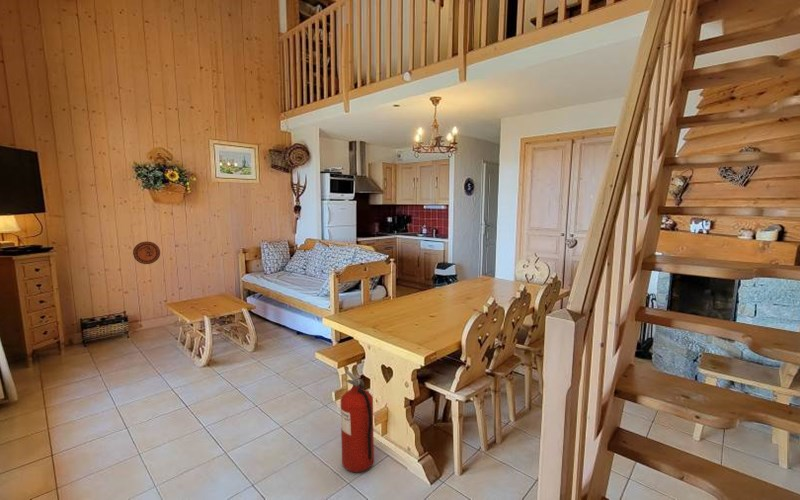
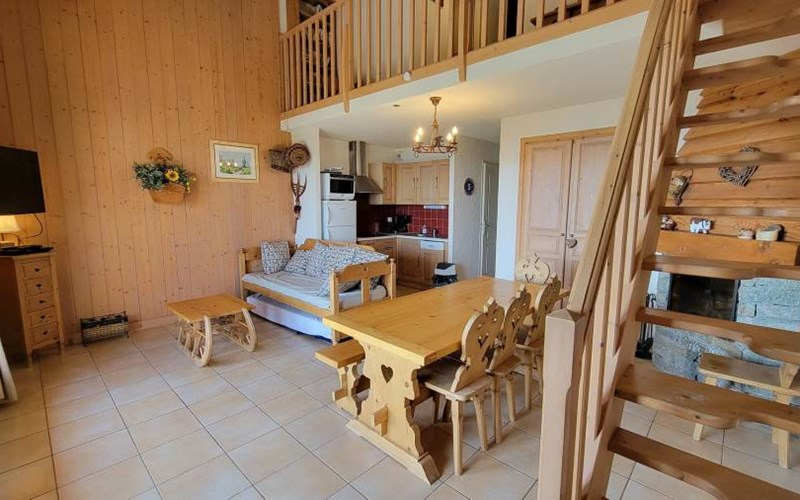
- fire extinguisher [340,370,375,473]
- decorative plate [132,241,161,265]
